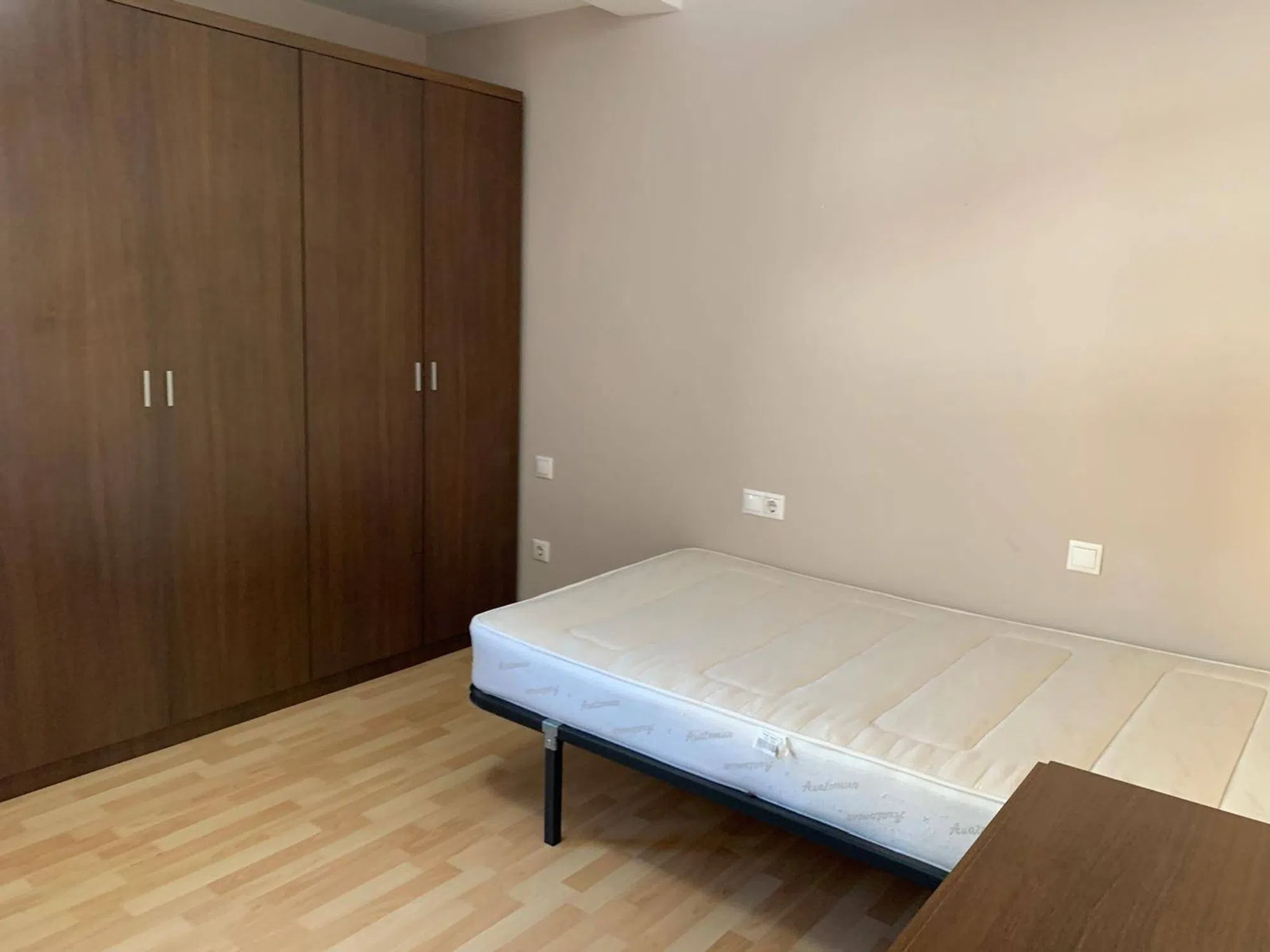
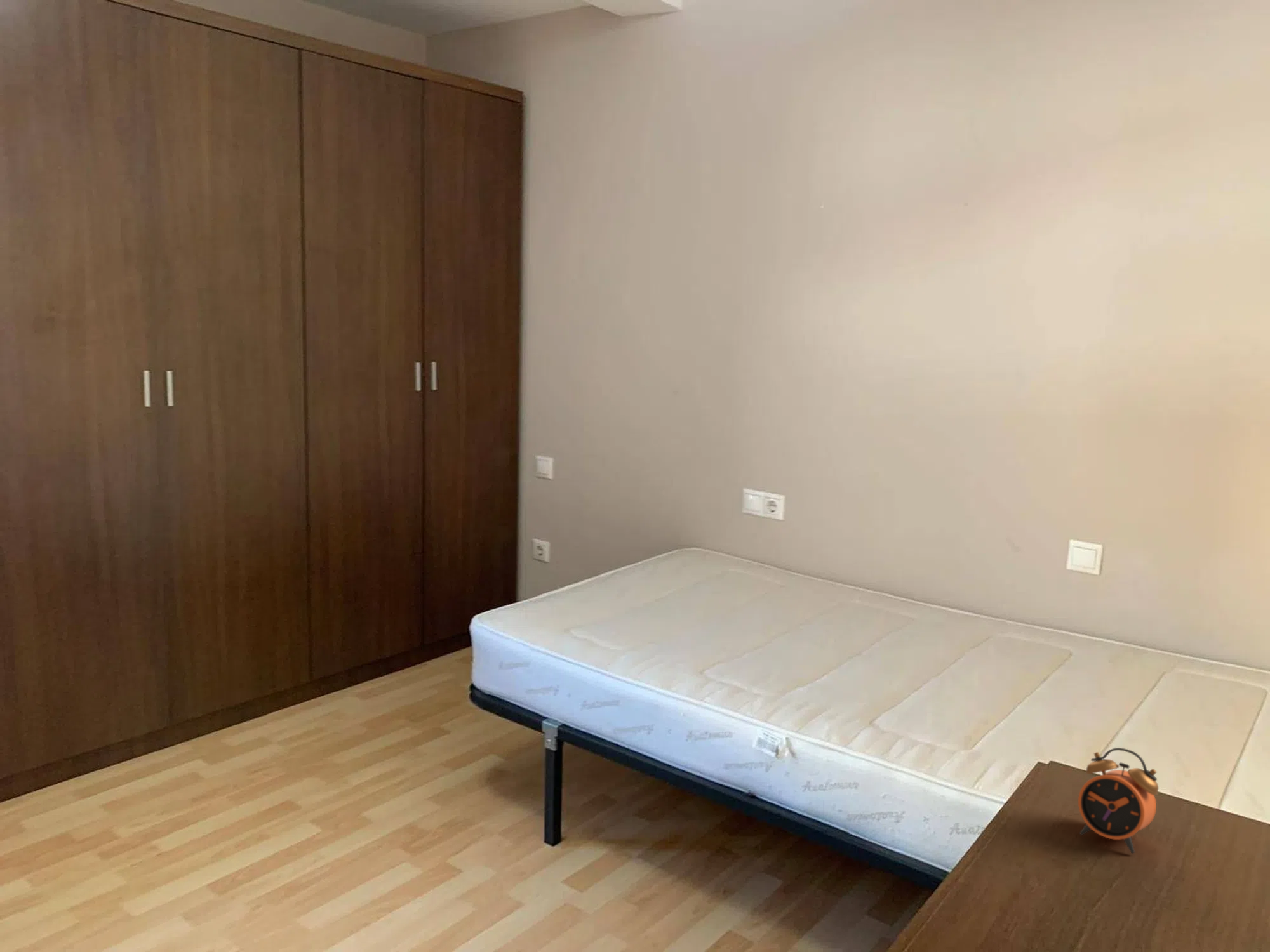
+ alarm clock [1078,747,1159,854]
